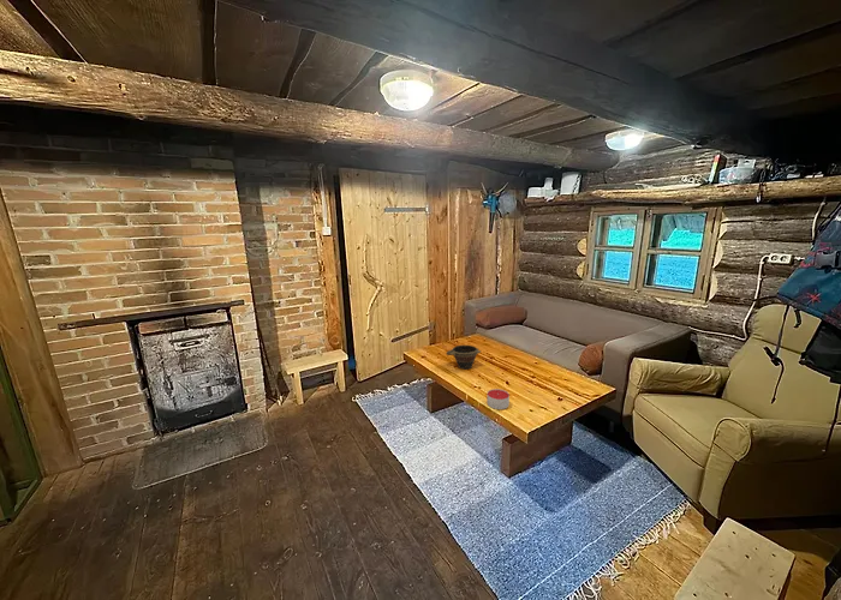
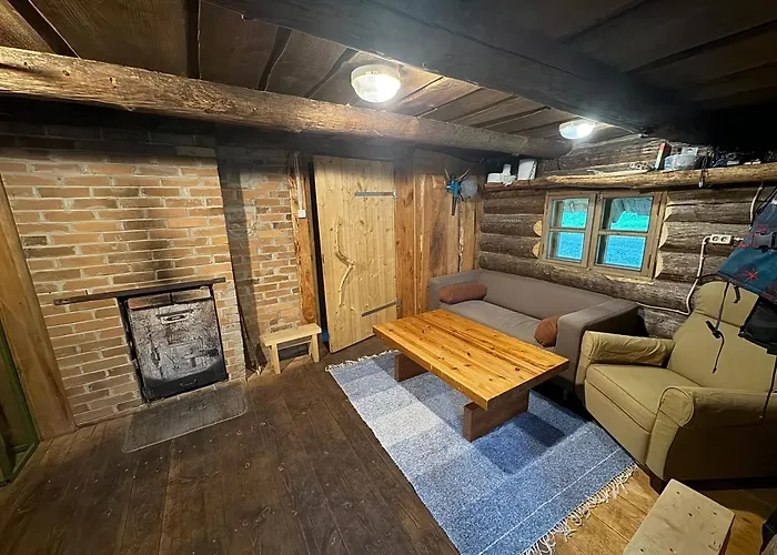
- candle [487,388,511,410]
- bowl [445,344,482,371]
